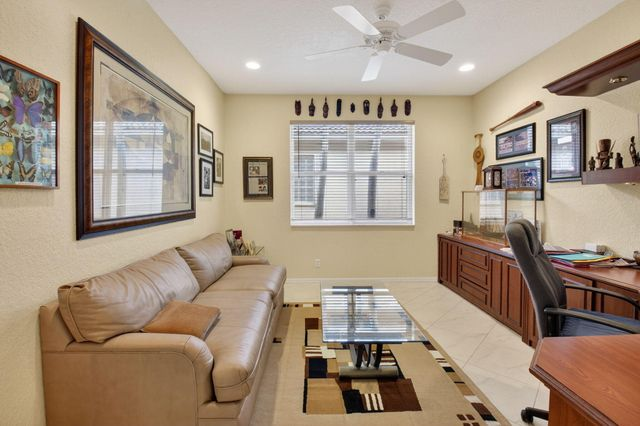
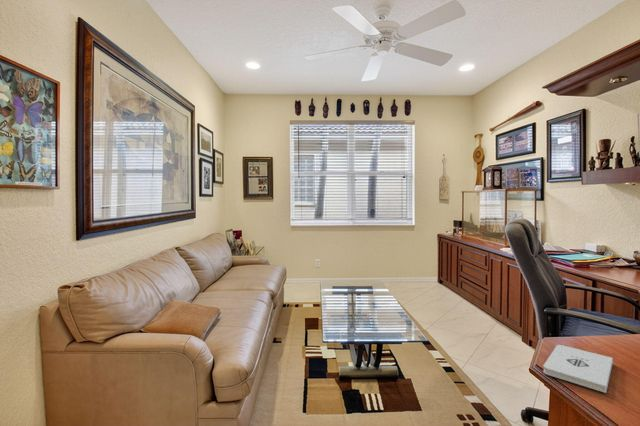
+ notepad [542,344,614,394]
